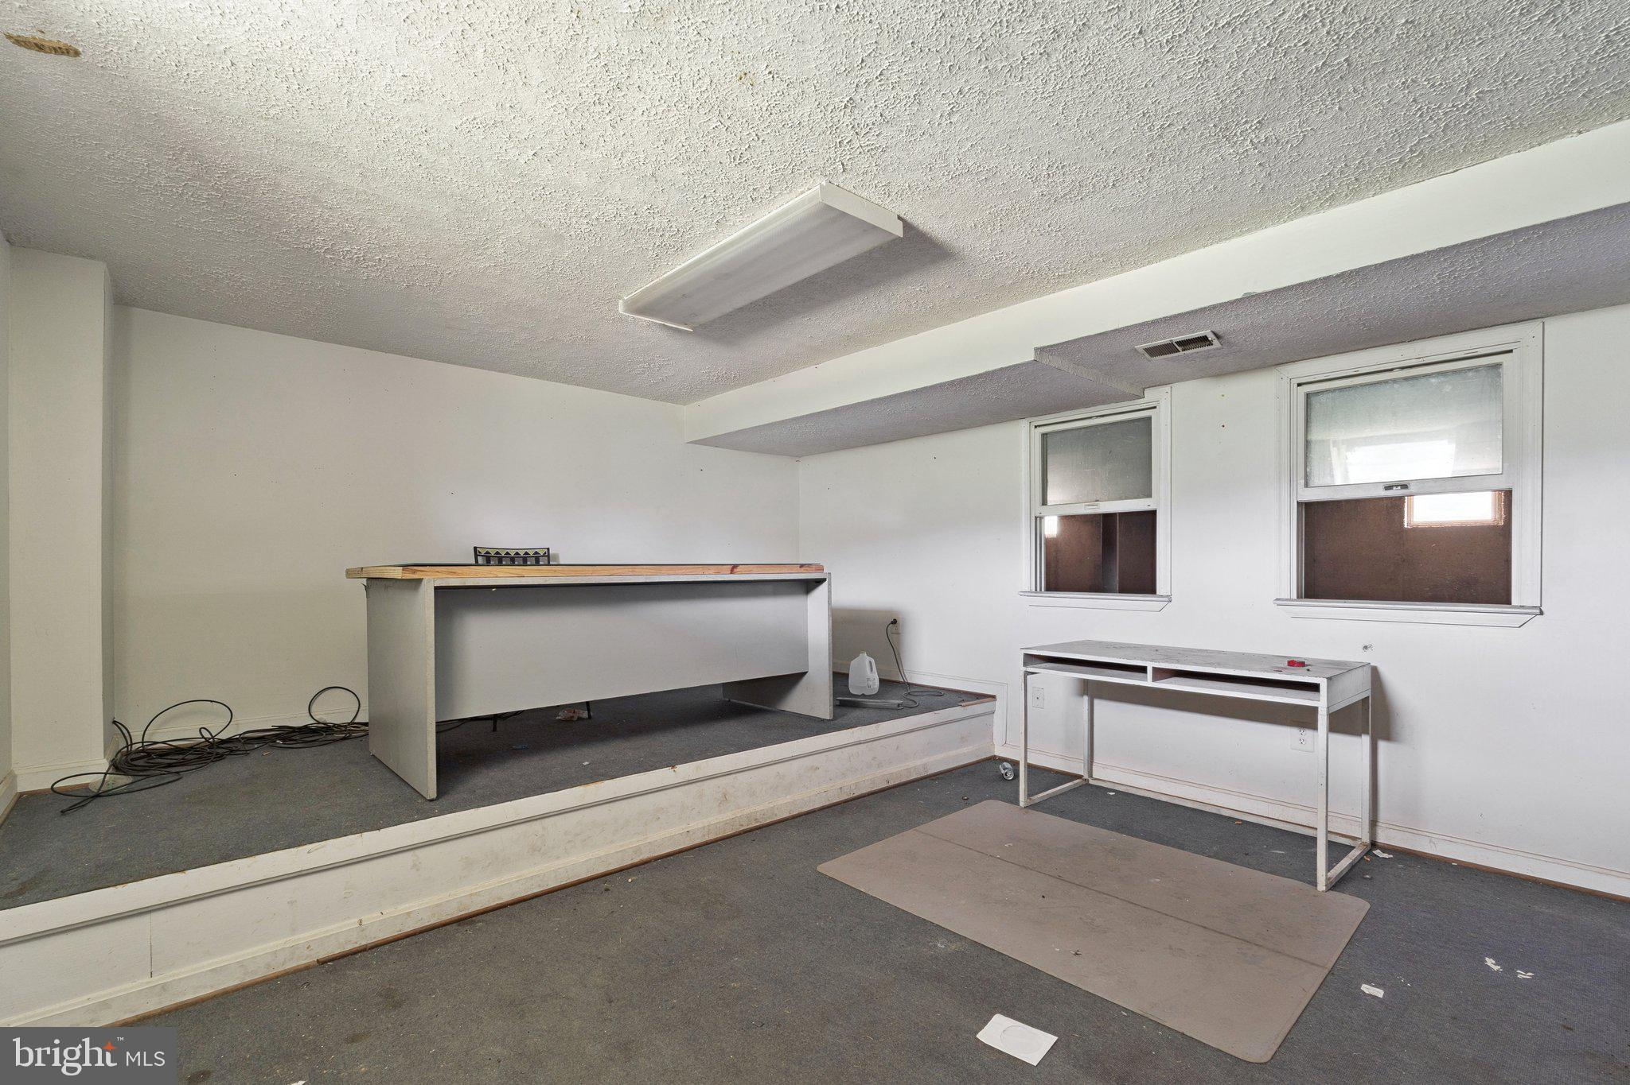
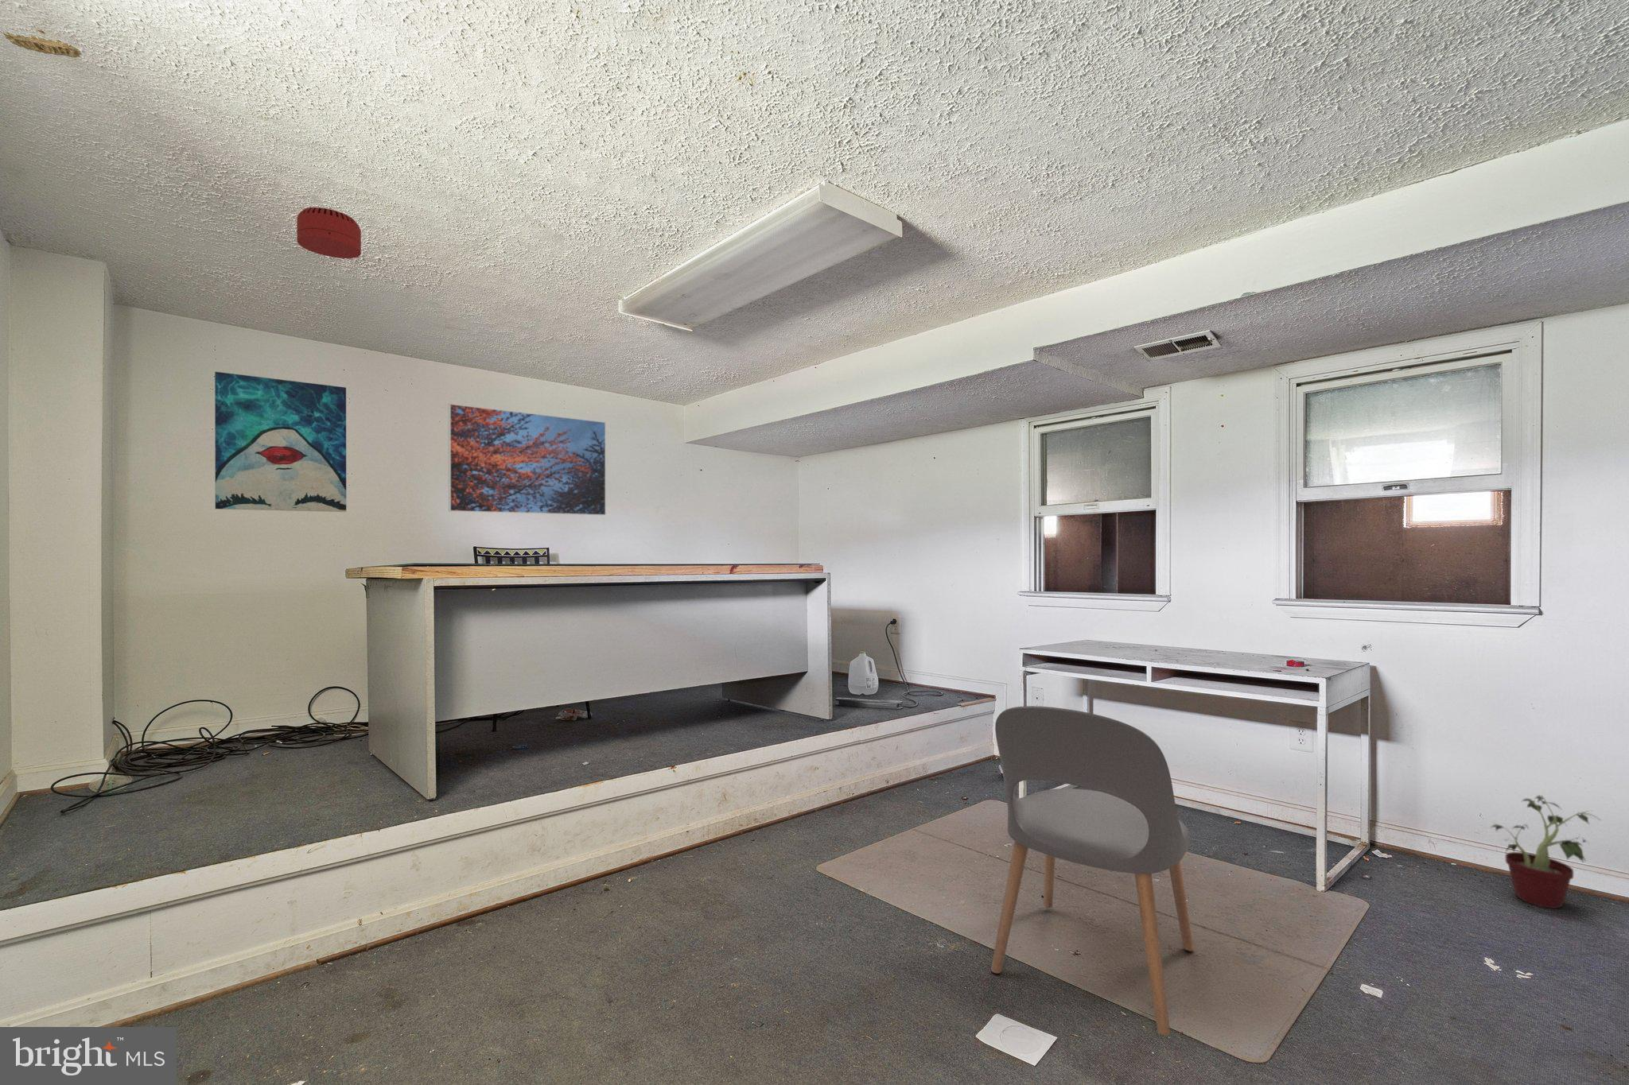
+ wall art [214,372,346,512]
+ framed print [448,403,607,516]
+ chair [991,705,1194,1037]
+ smoke detector [296,207,362,259]
+ potted plant [1490,794,1602,909]
